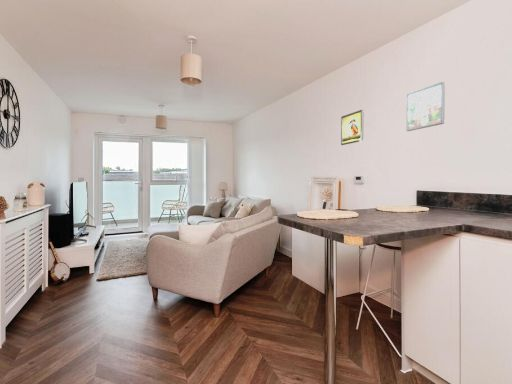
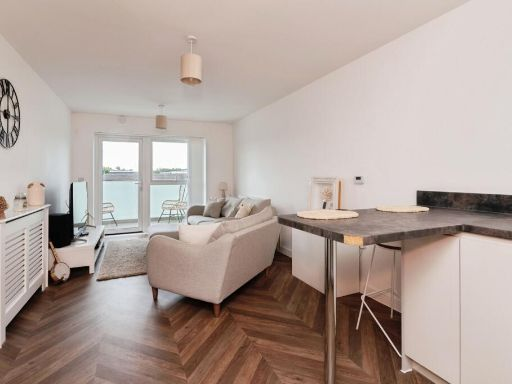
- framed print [405,81,446,132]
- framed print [340,109,365,146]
